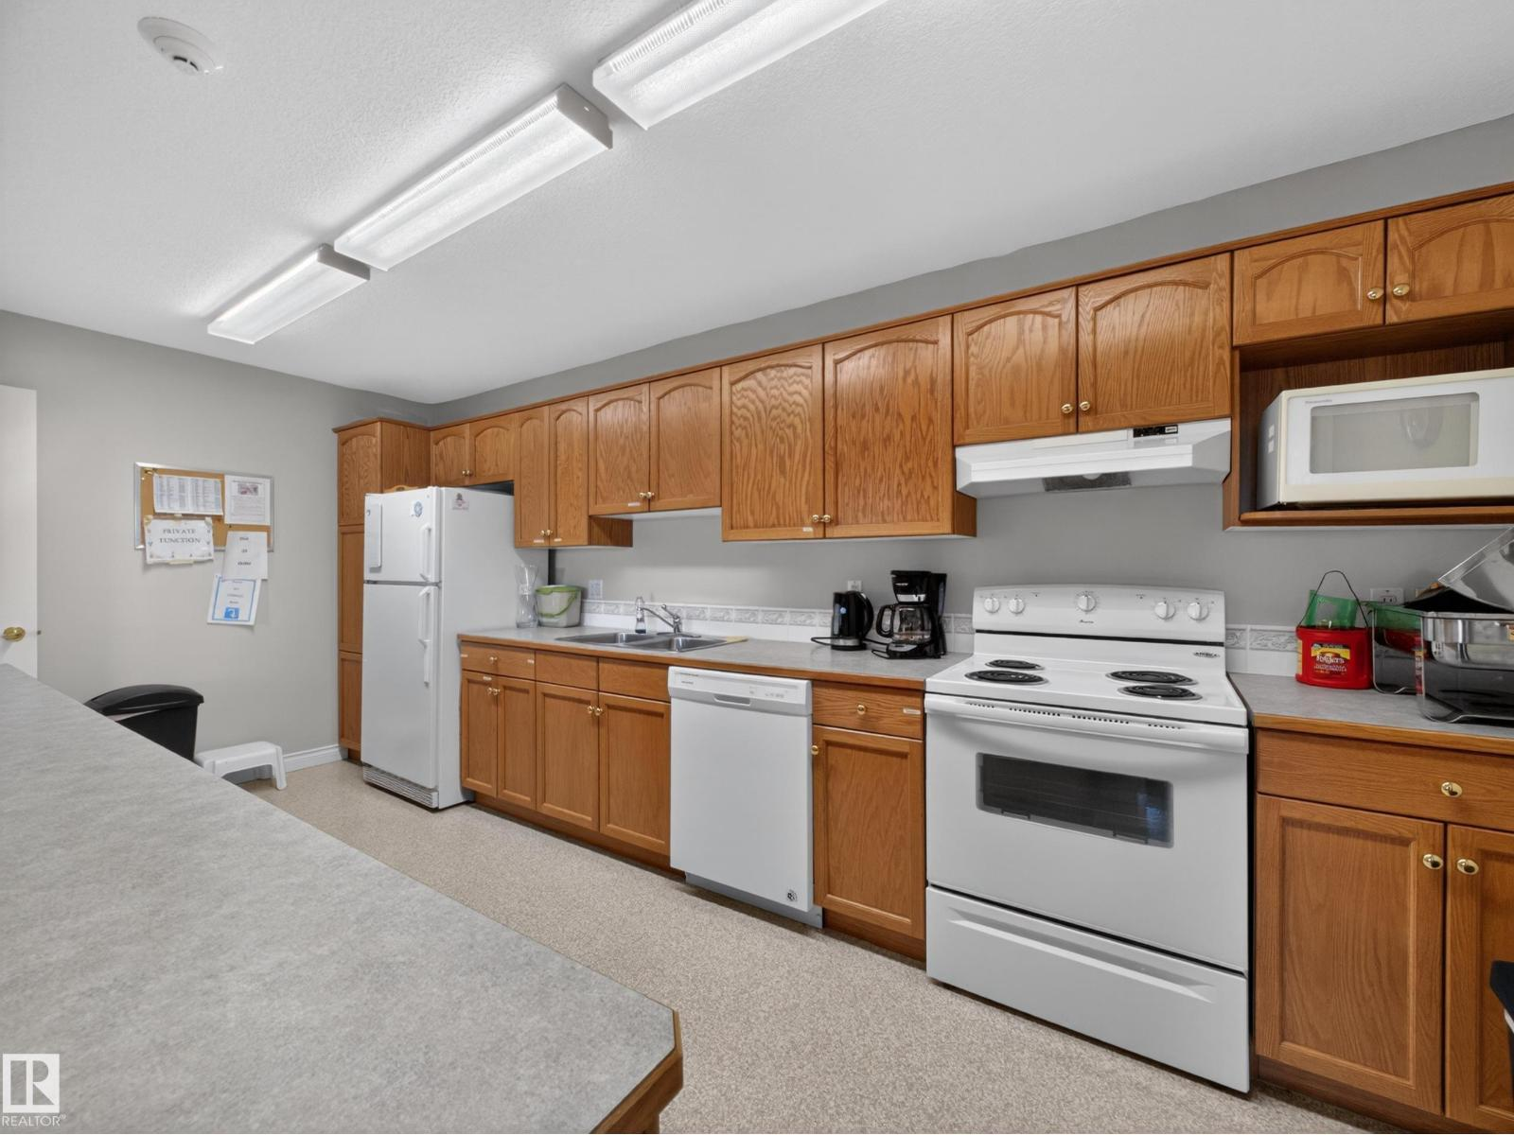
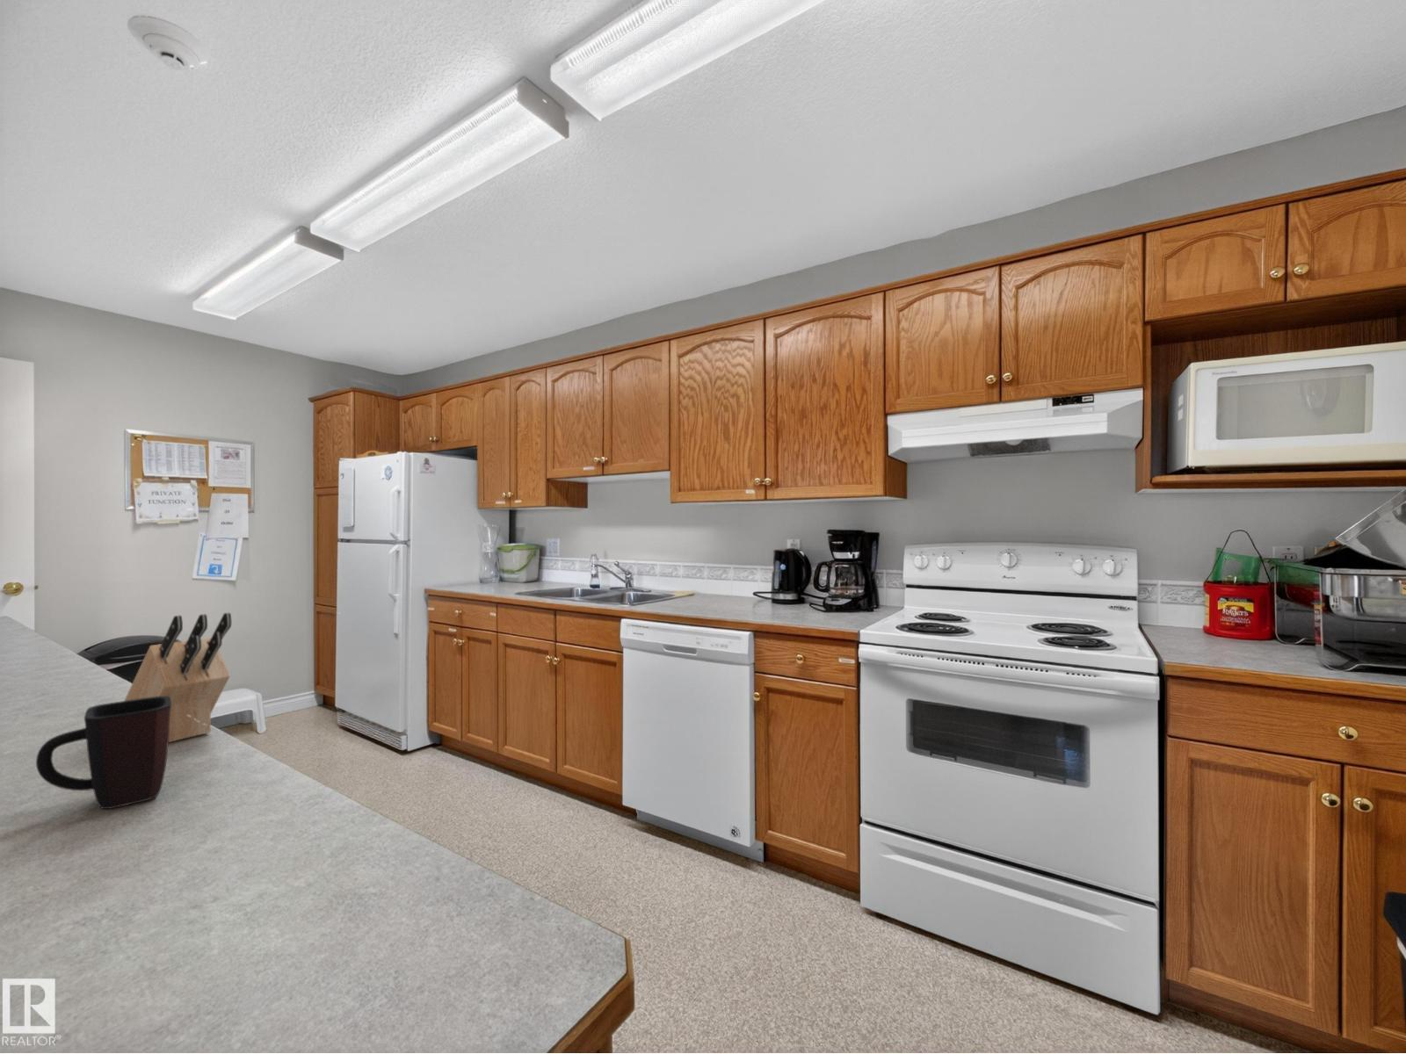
+ knife block [124,612,232,743]
+ mug [35,696,172,809]
